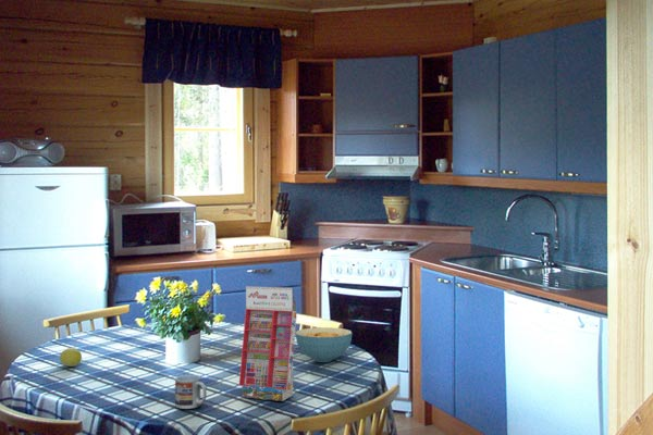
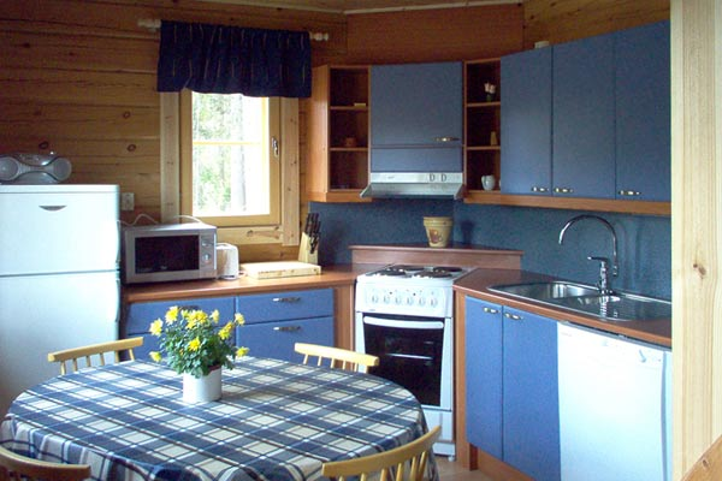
- fruit [59,347,83,368]
- cup [174,374,208,410]
- gift box [238,285,298,402]
- cereal bowl [295,326,353,363]
